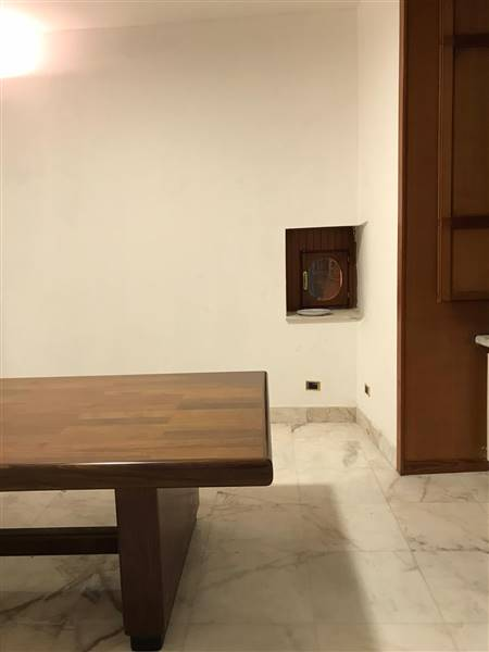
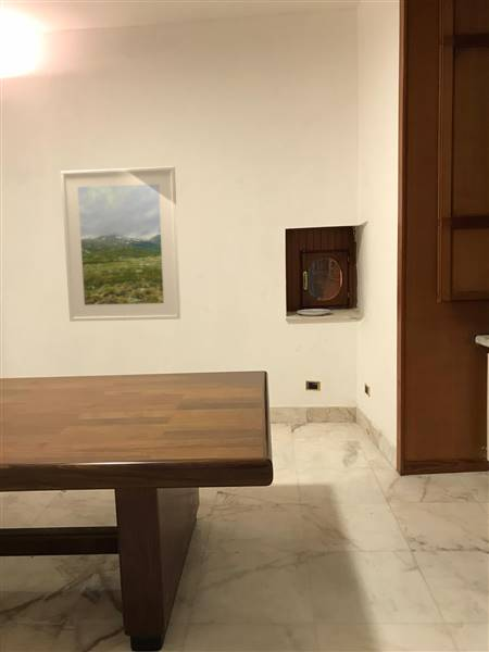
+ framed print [60,165,181,323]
